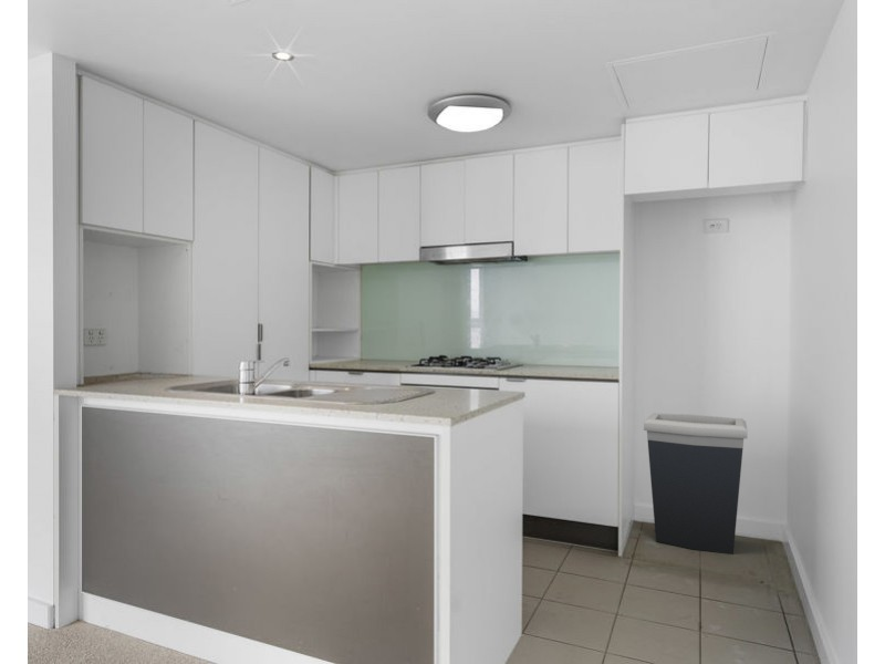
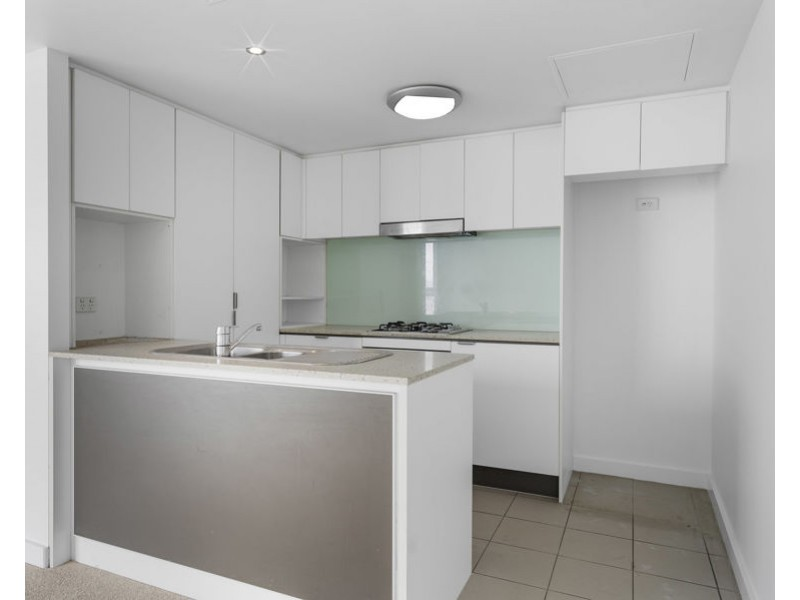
- trash bin [643,412,748,556]
